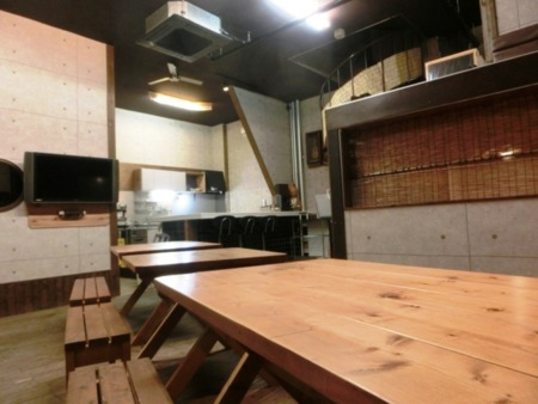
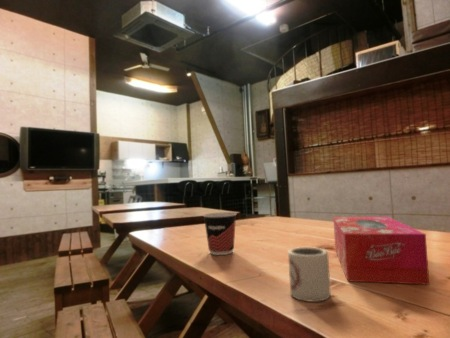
+ cup [287,246,332,303]
+ cup [202,211,237,256]
+ tissue box [332,216,430,286]
